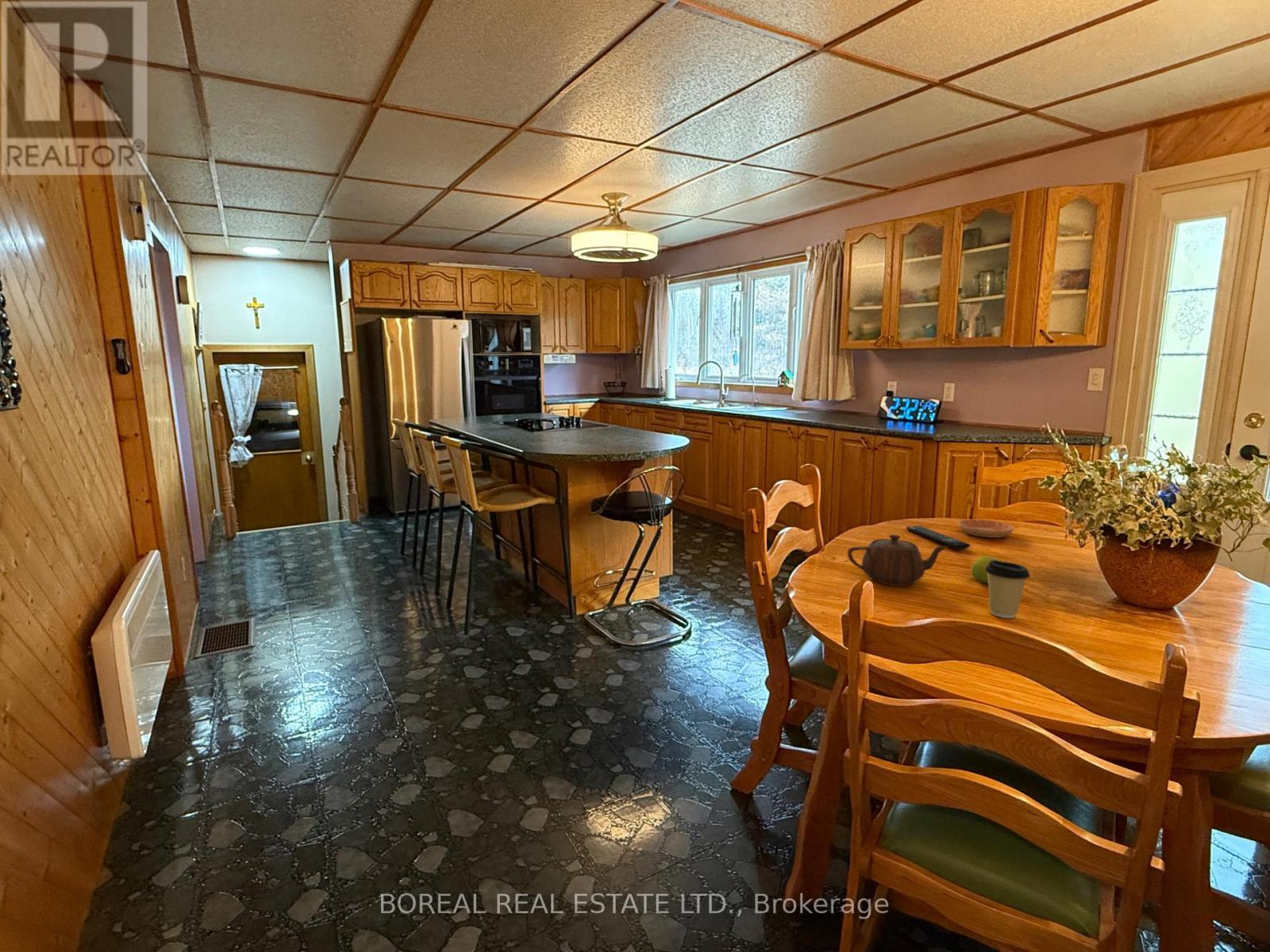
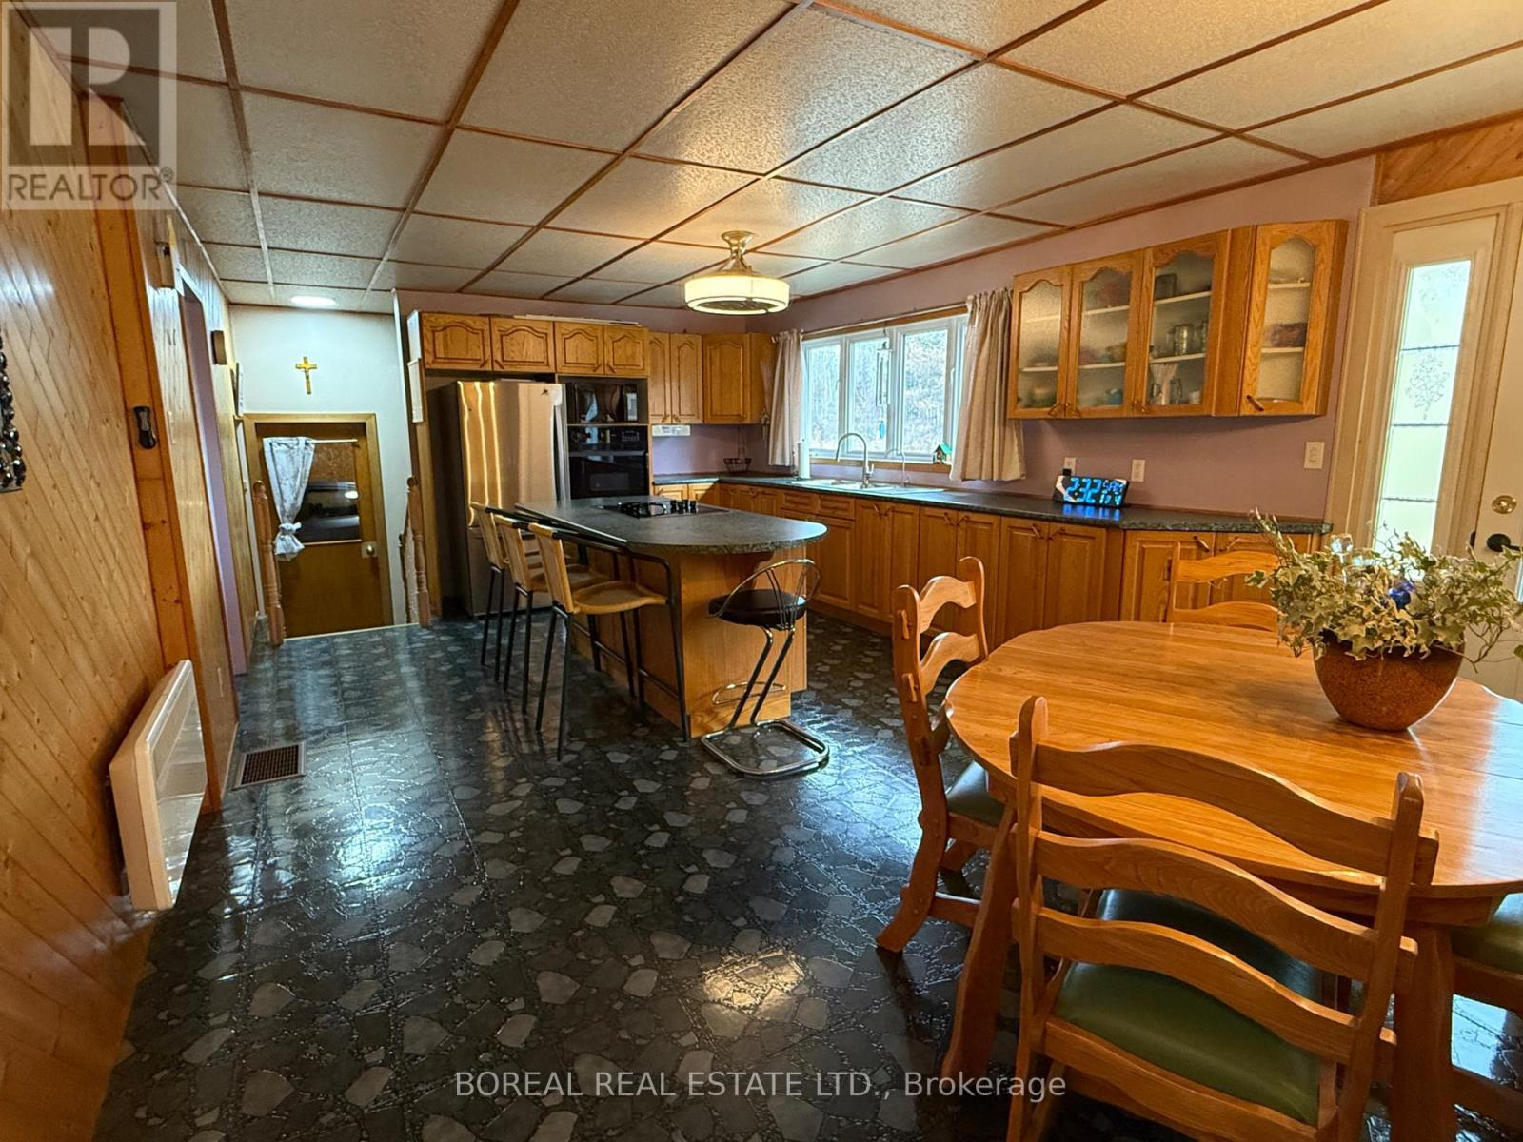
- remote control [906,525,971,550]
- teapot [846,534,949,586]
- fruit [971,555,1003,584]
- coffee cup [984,559,1031,619]
- saucer [957,519,1014,539]
